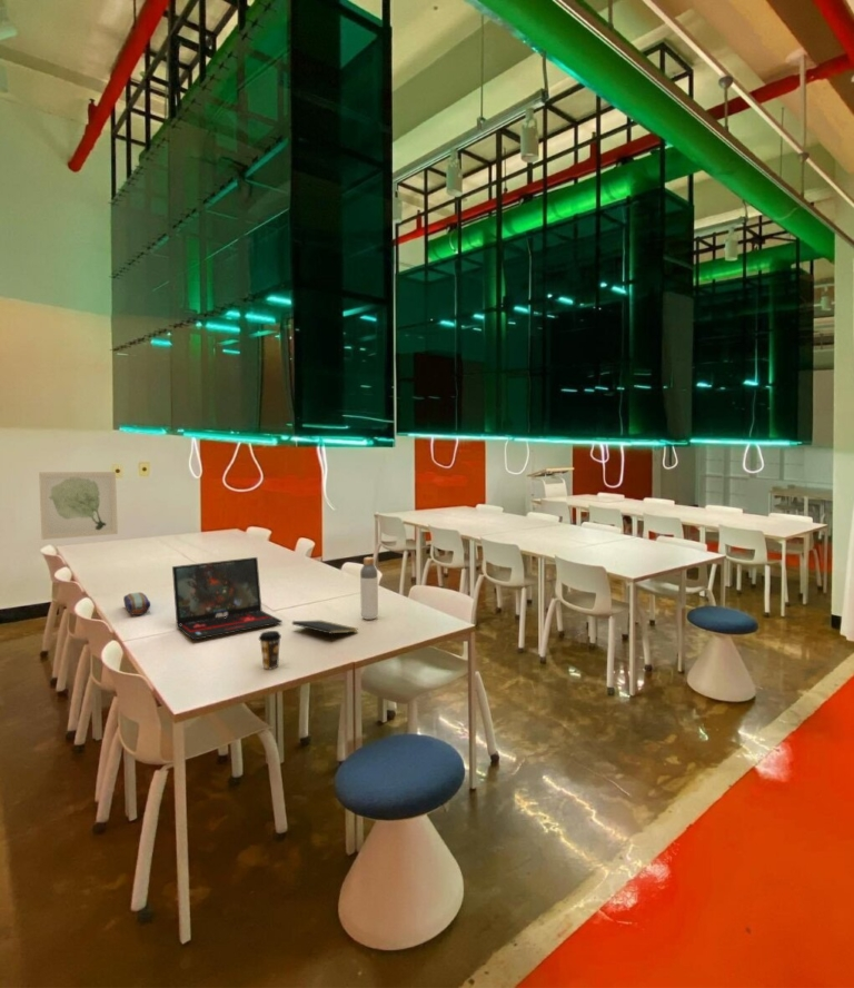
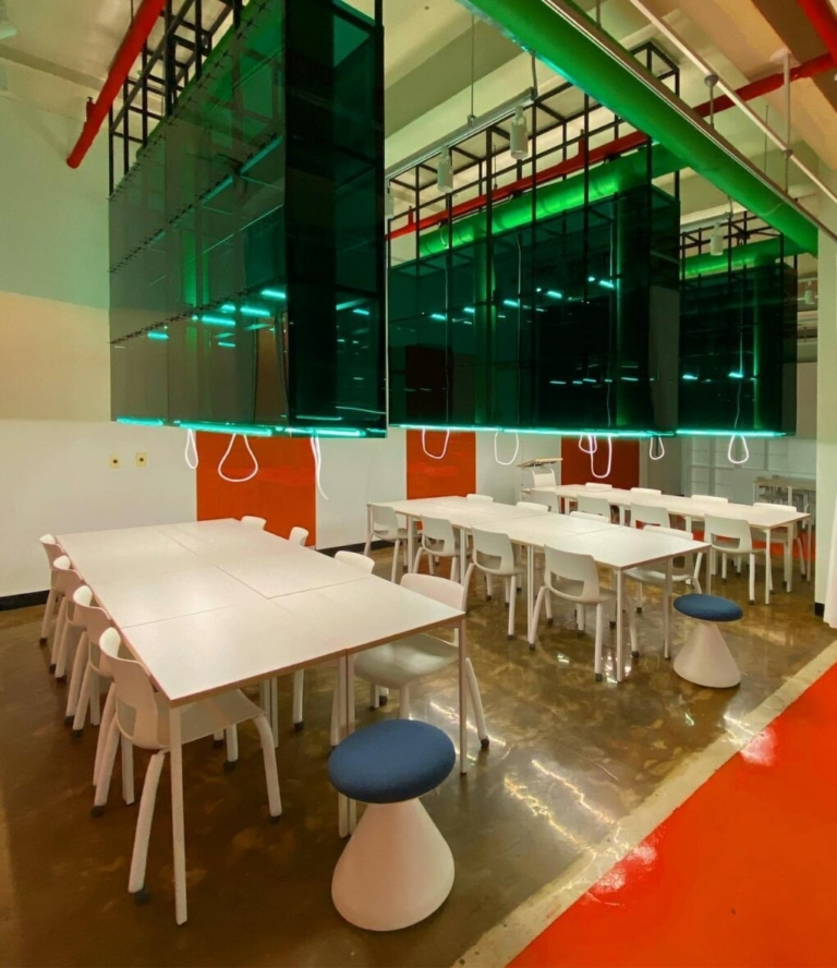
- laptop [171,556,284,641]
- notepad [291,619,359,643]
- pencil case [122,591,151,616]
- coffee cup [258,630,282,670]
- wall art [38,471,119,541]
- bottle [359,556,379,621]
